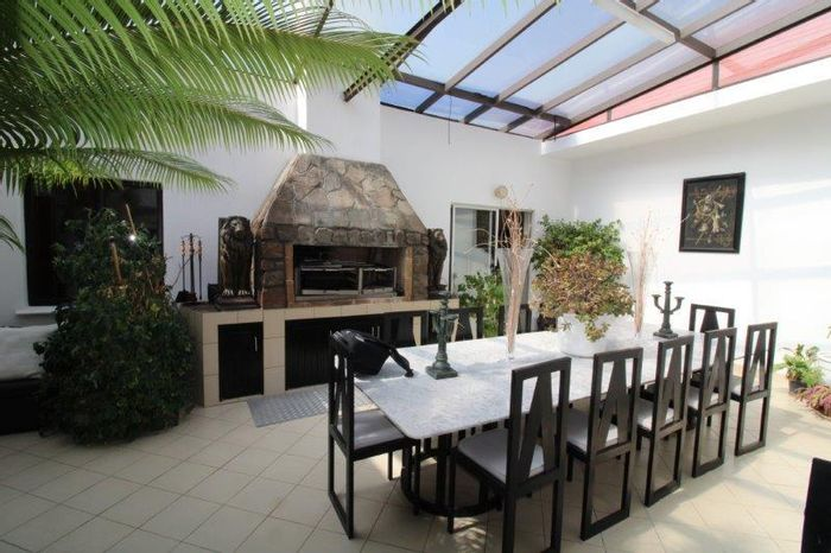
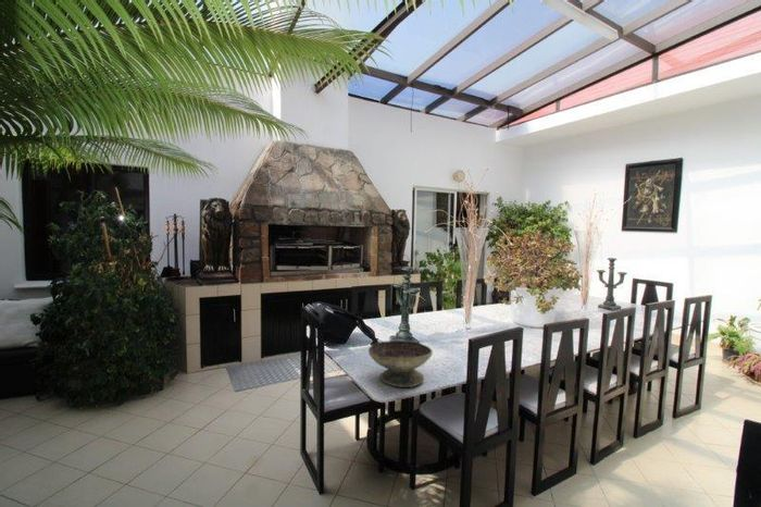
+ decorative bowl [367,339,434,388]
